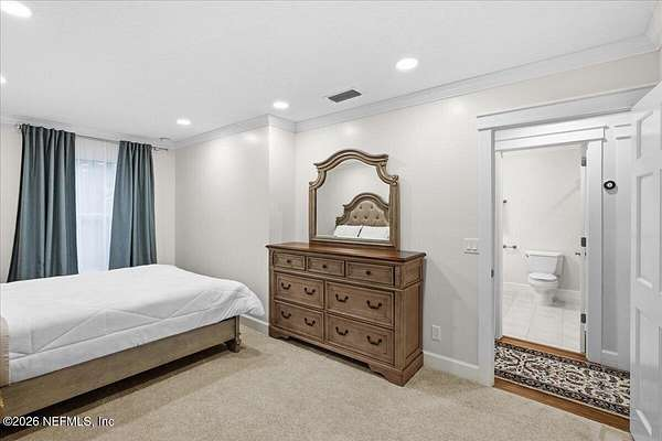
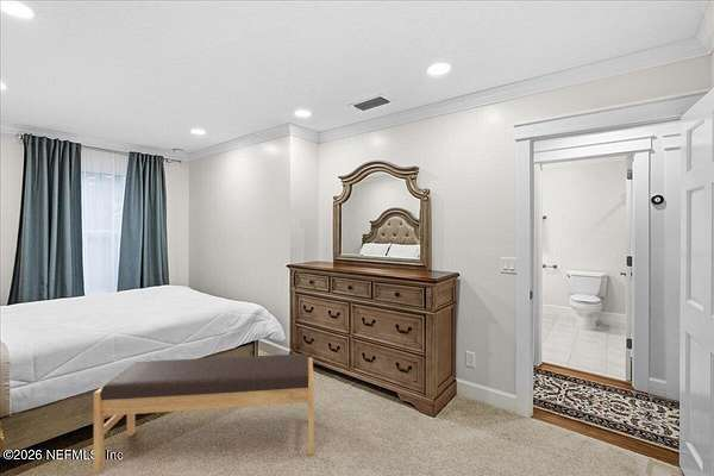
+ bench [93,352,315,475]
